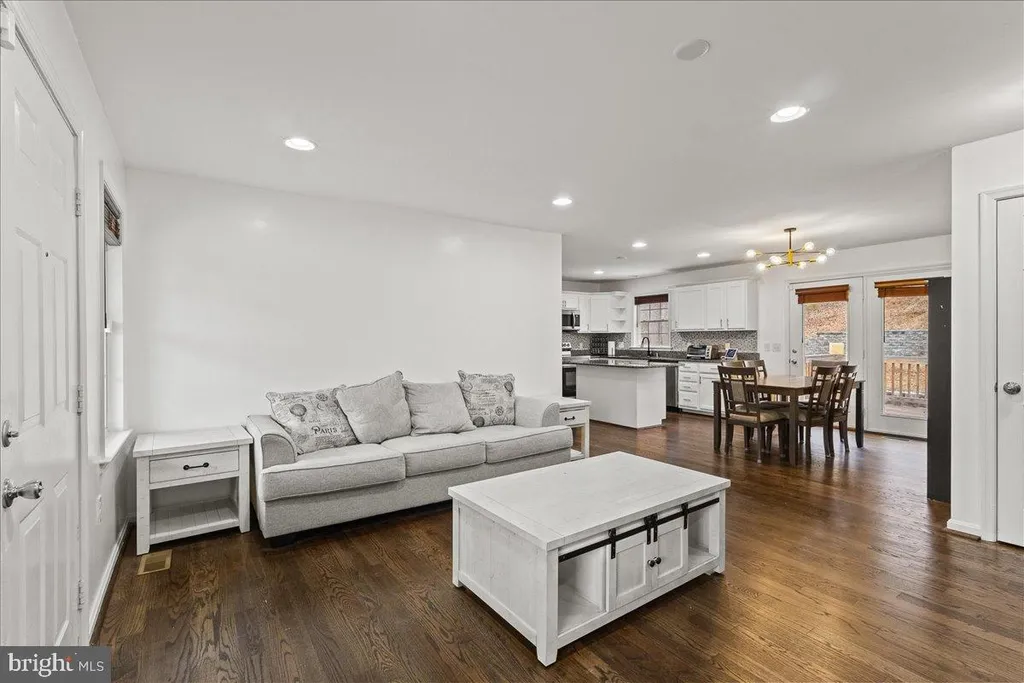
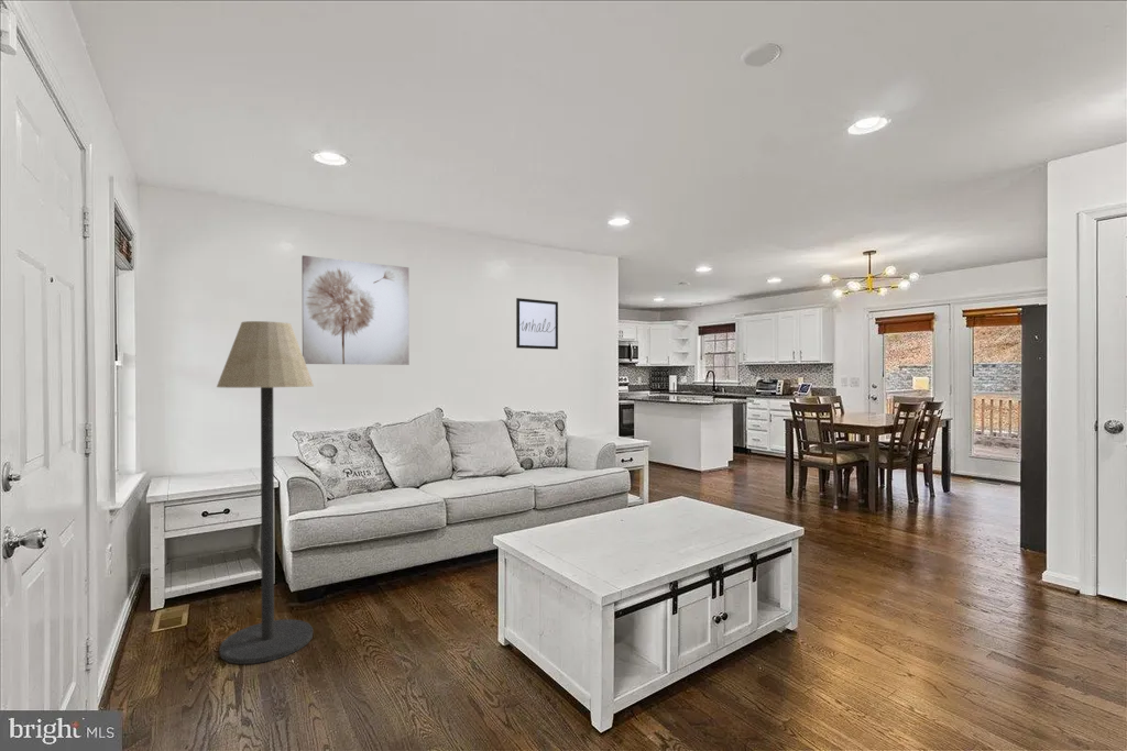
+ wall art [300,254,411,366]
+ wall art [515,297,559,351]
+ floor lamp [216,320,315,665]
